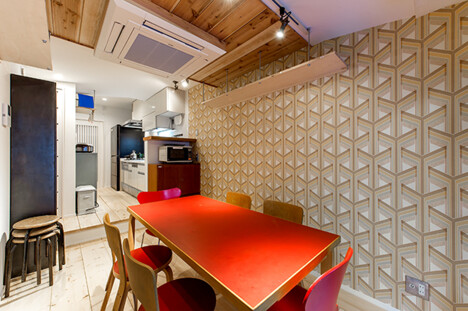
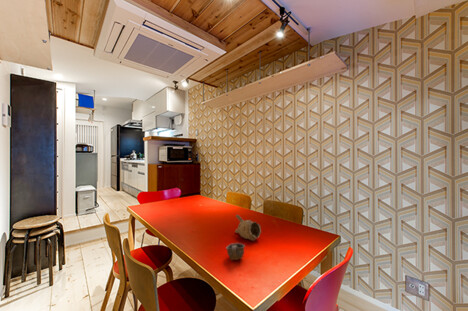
+ teapot [234,214,262,242]
+ cup [225,242,246,261]
